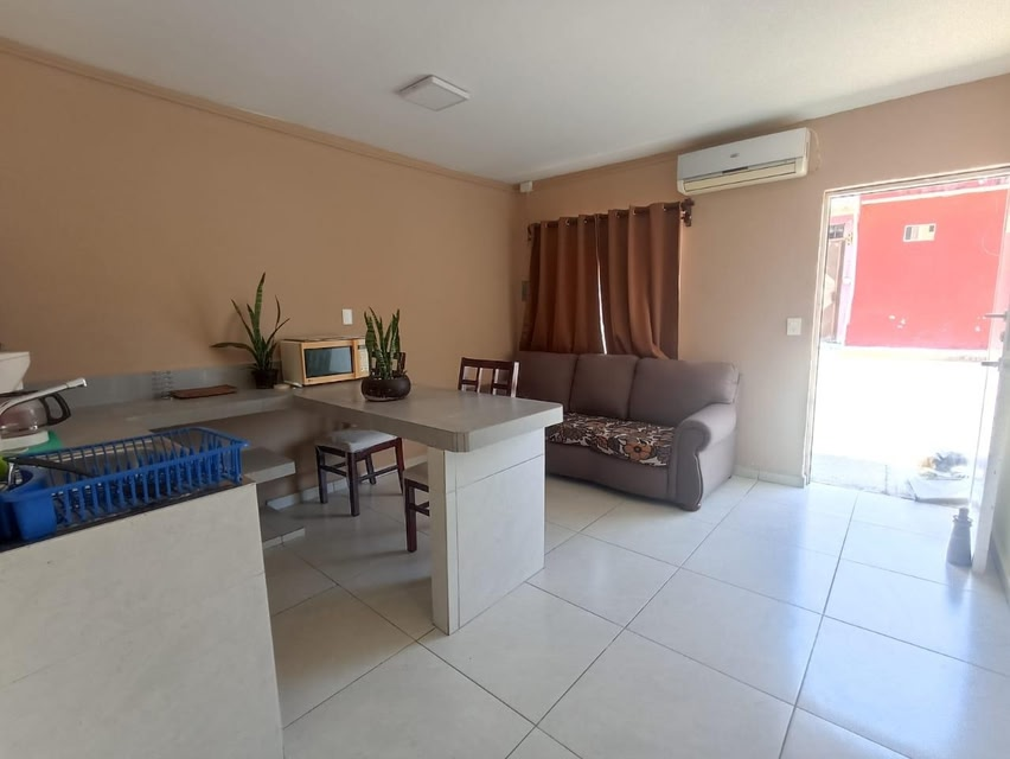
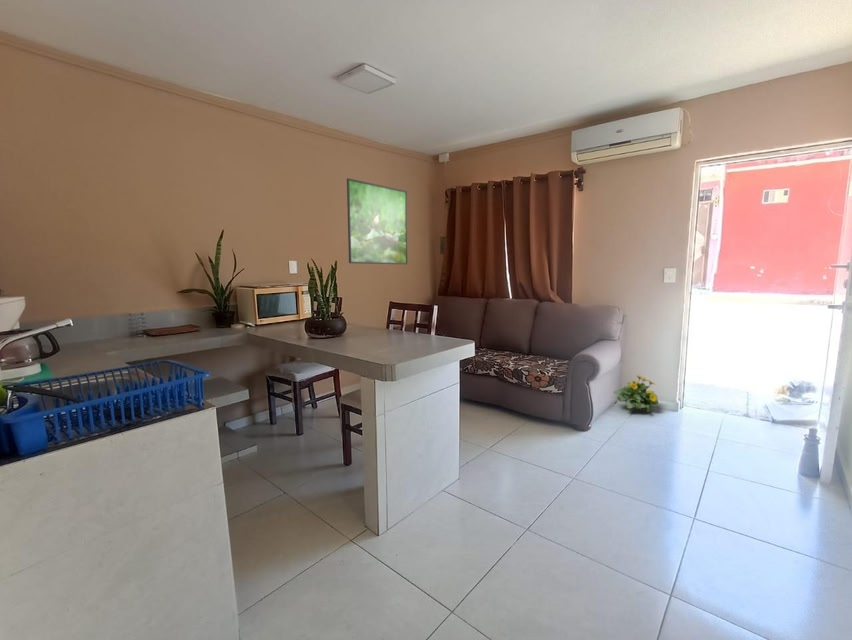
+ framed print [346,177,408,265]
+ flowering plant [612,374,660,414]
